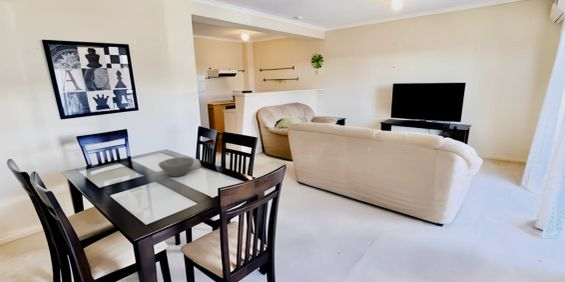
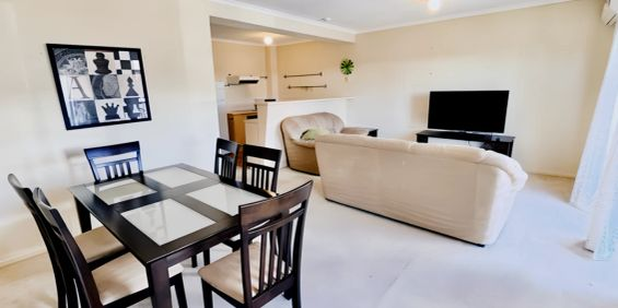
- bowl [157,156,195,177]
